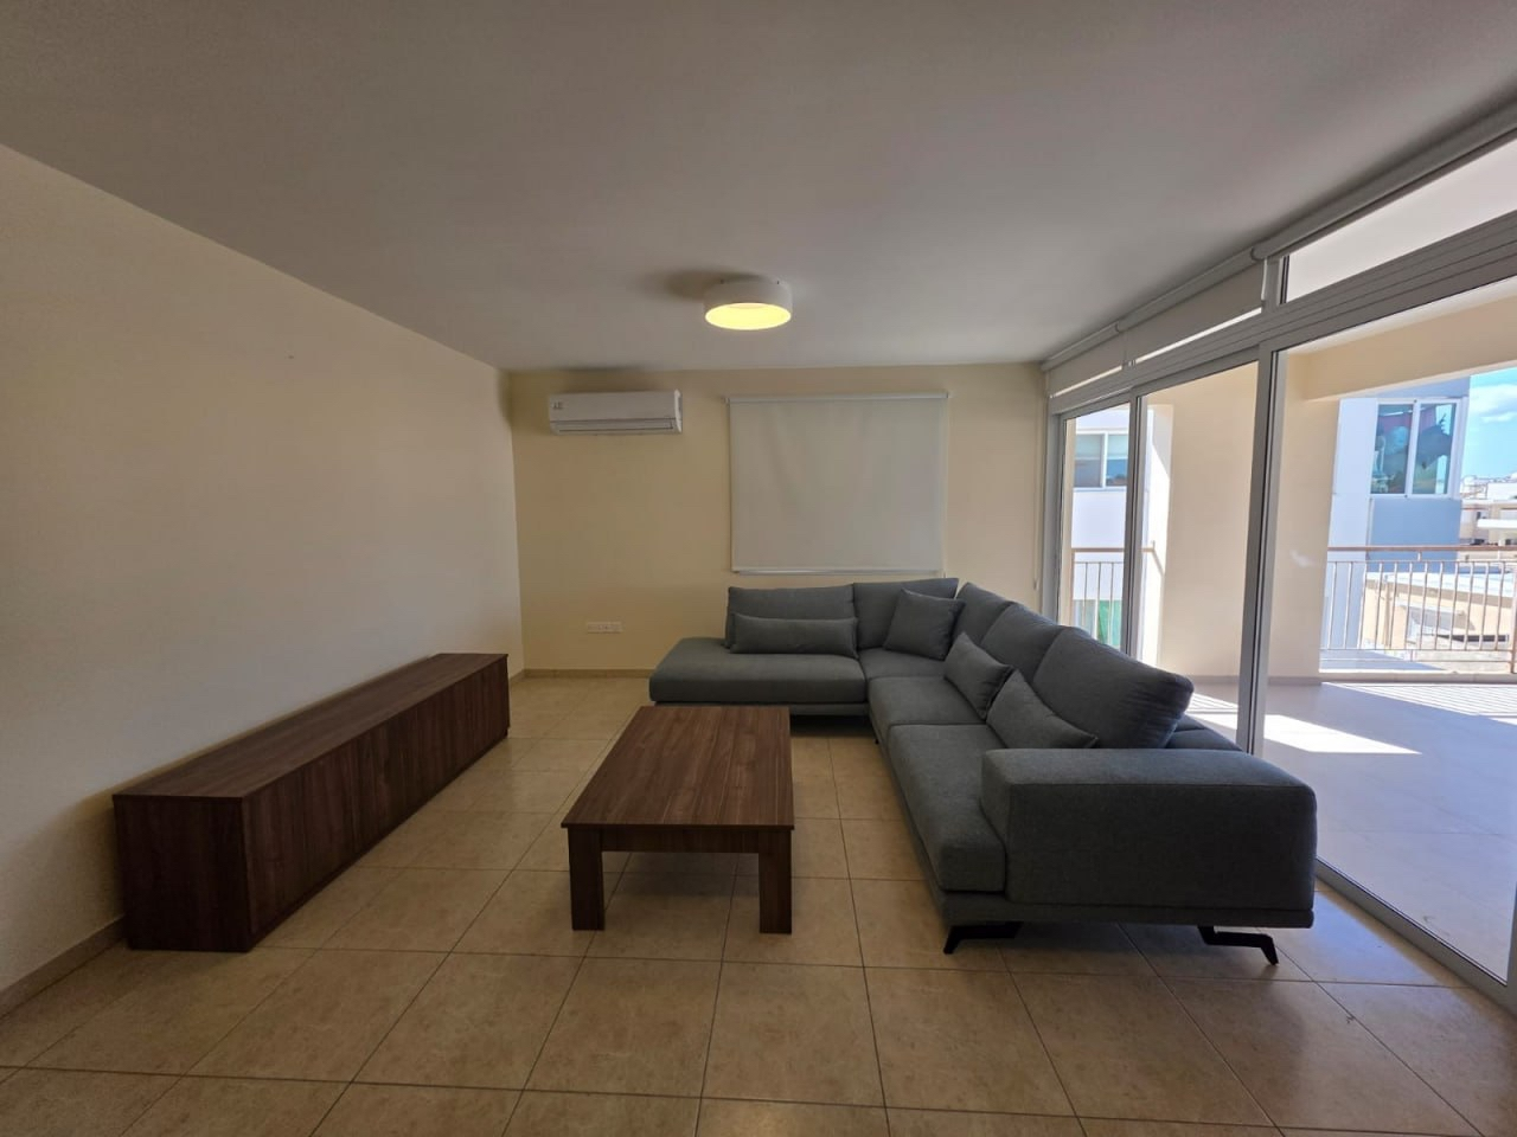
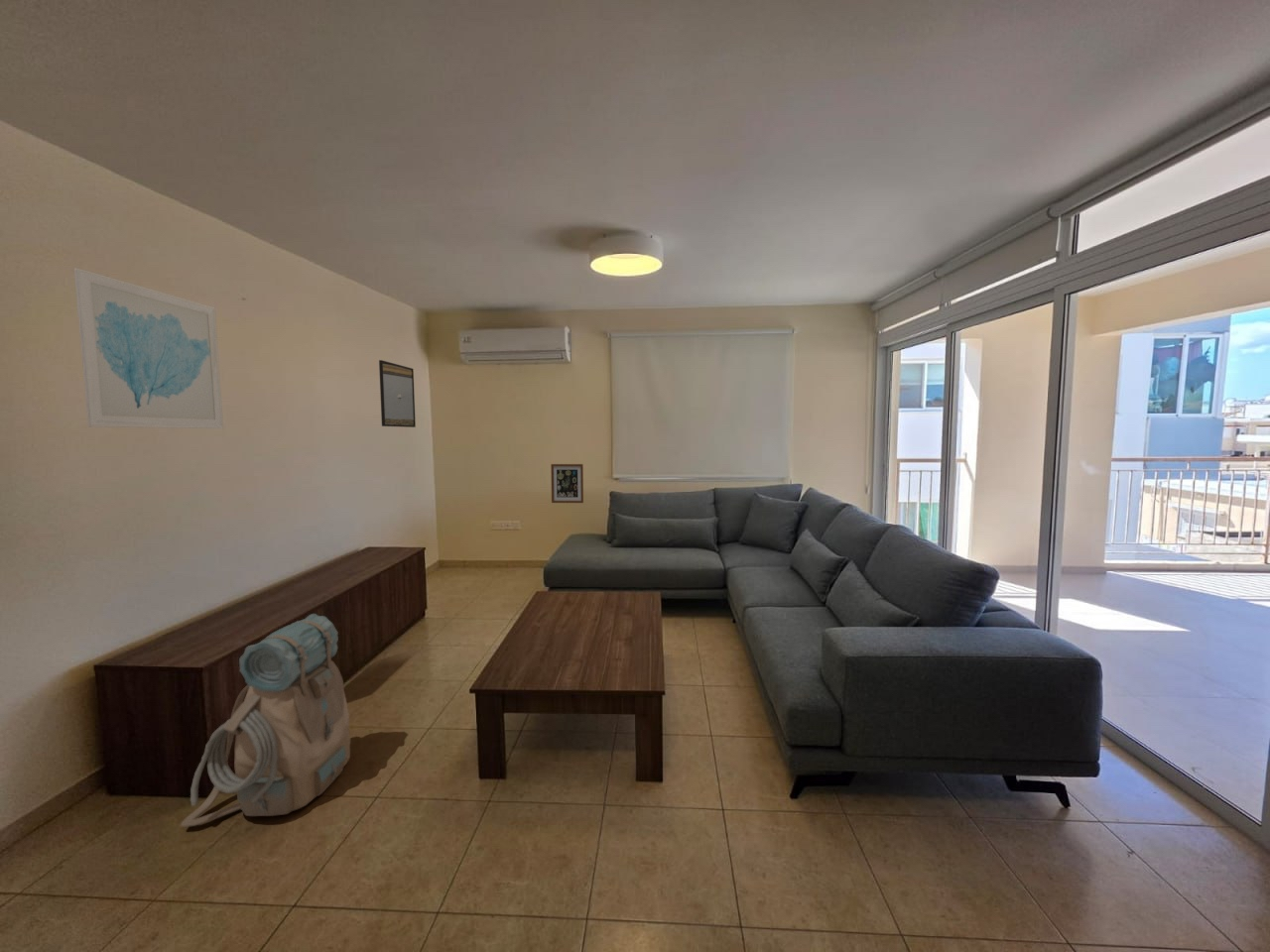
+ backpack [180,613,351,828]
+ wall art [73,267,224,429]
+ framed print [378,359,417,428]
+ wall art [550,463,584,504]
